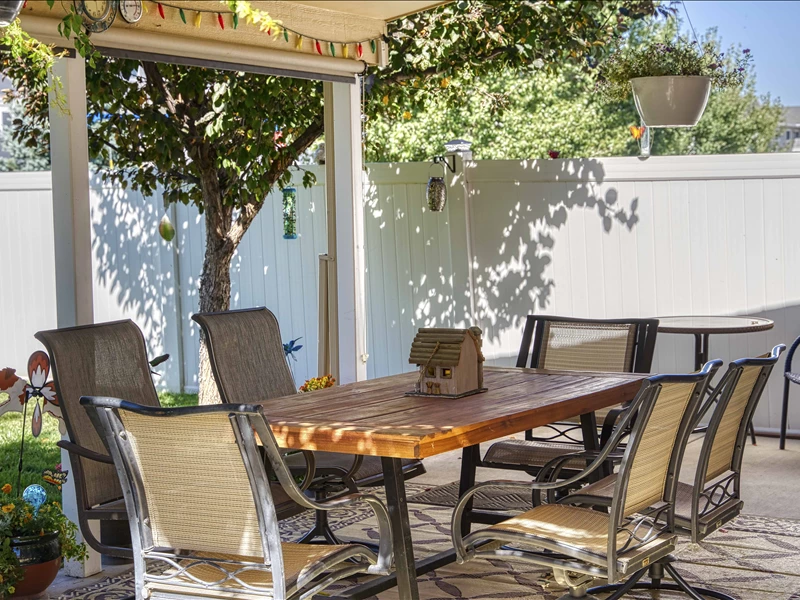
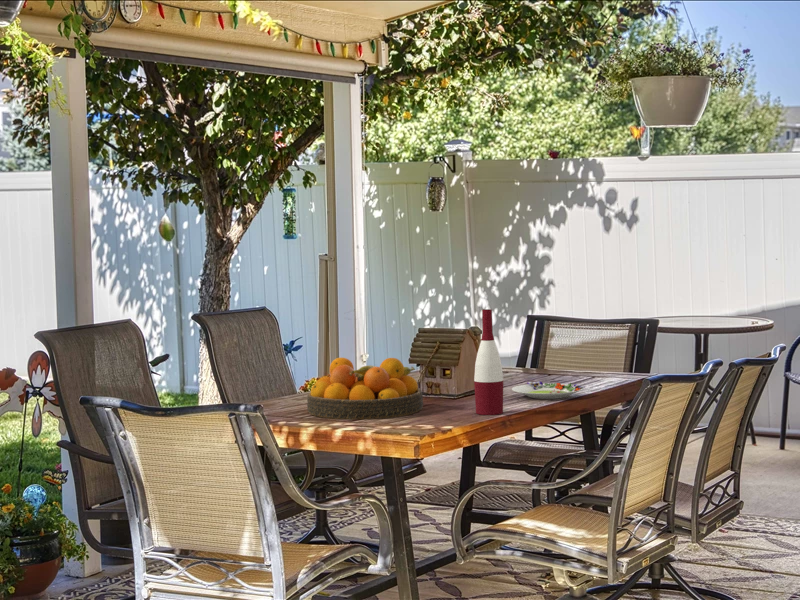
+ salad plate [511,380,586,400]
+ alcohol [473,308,504,416]
+ fruit bowl [306,357,424,421]
